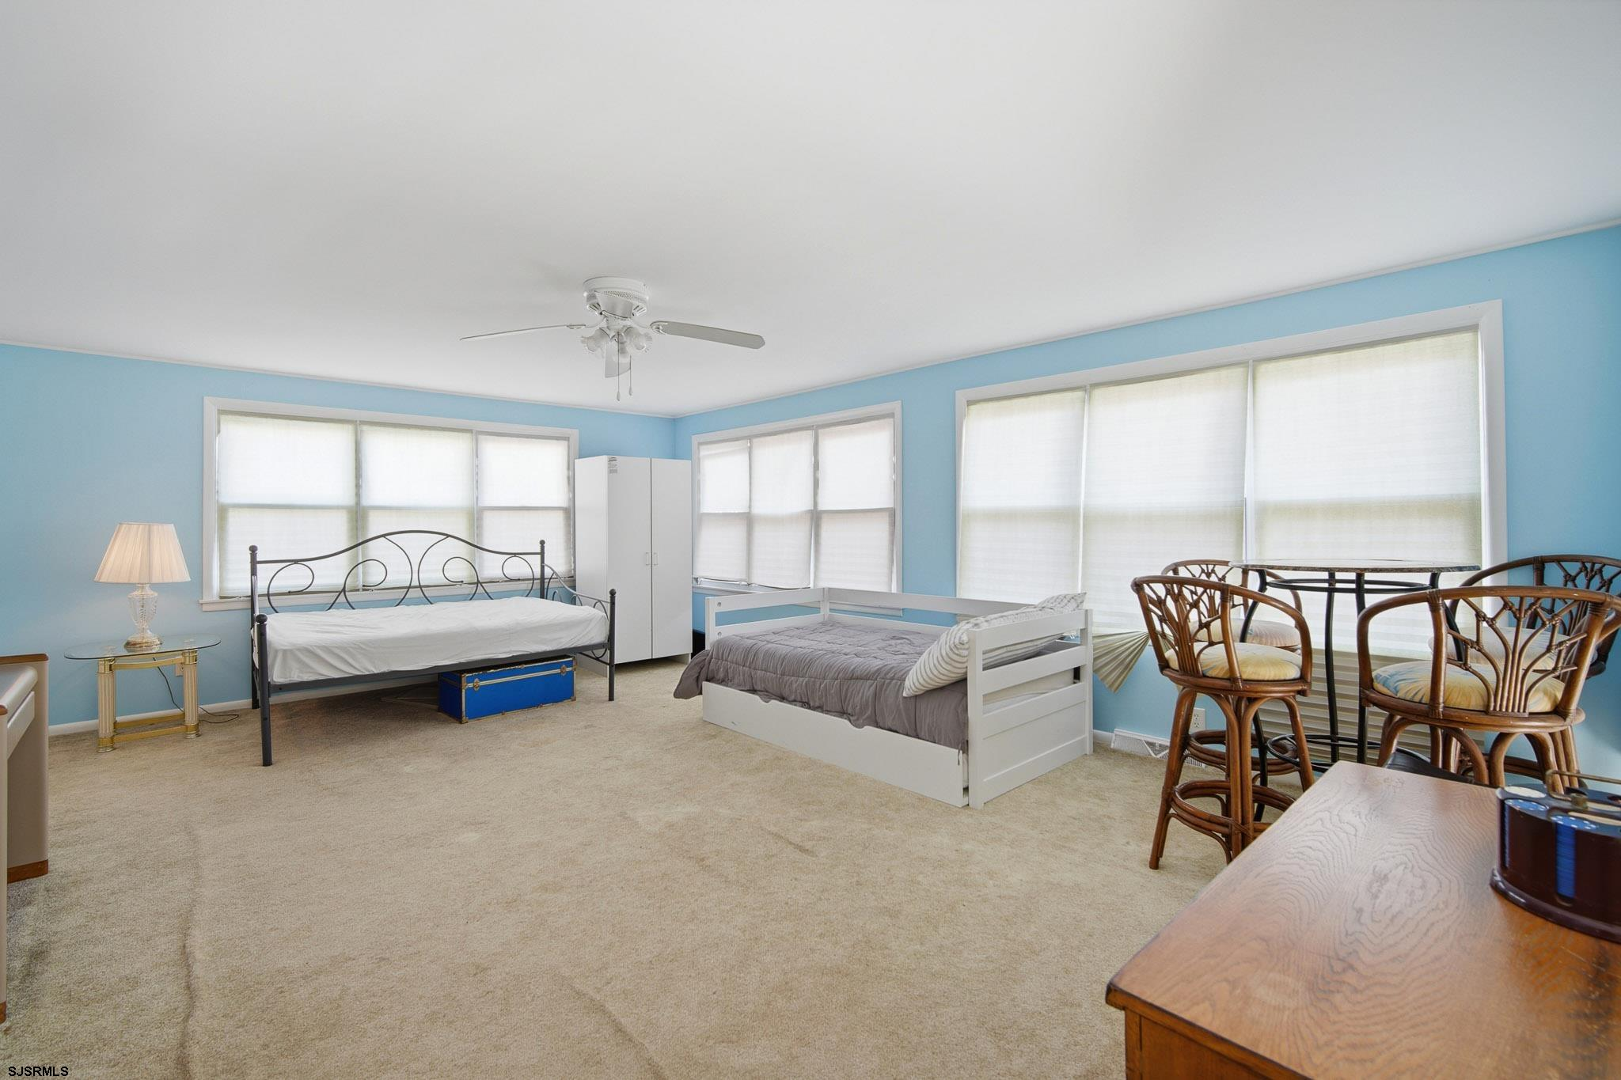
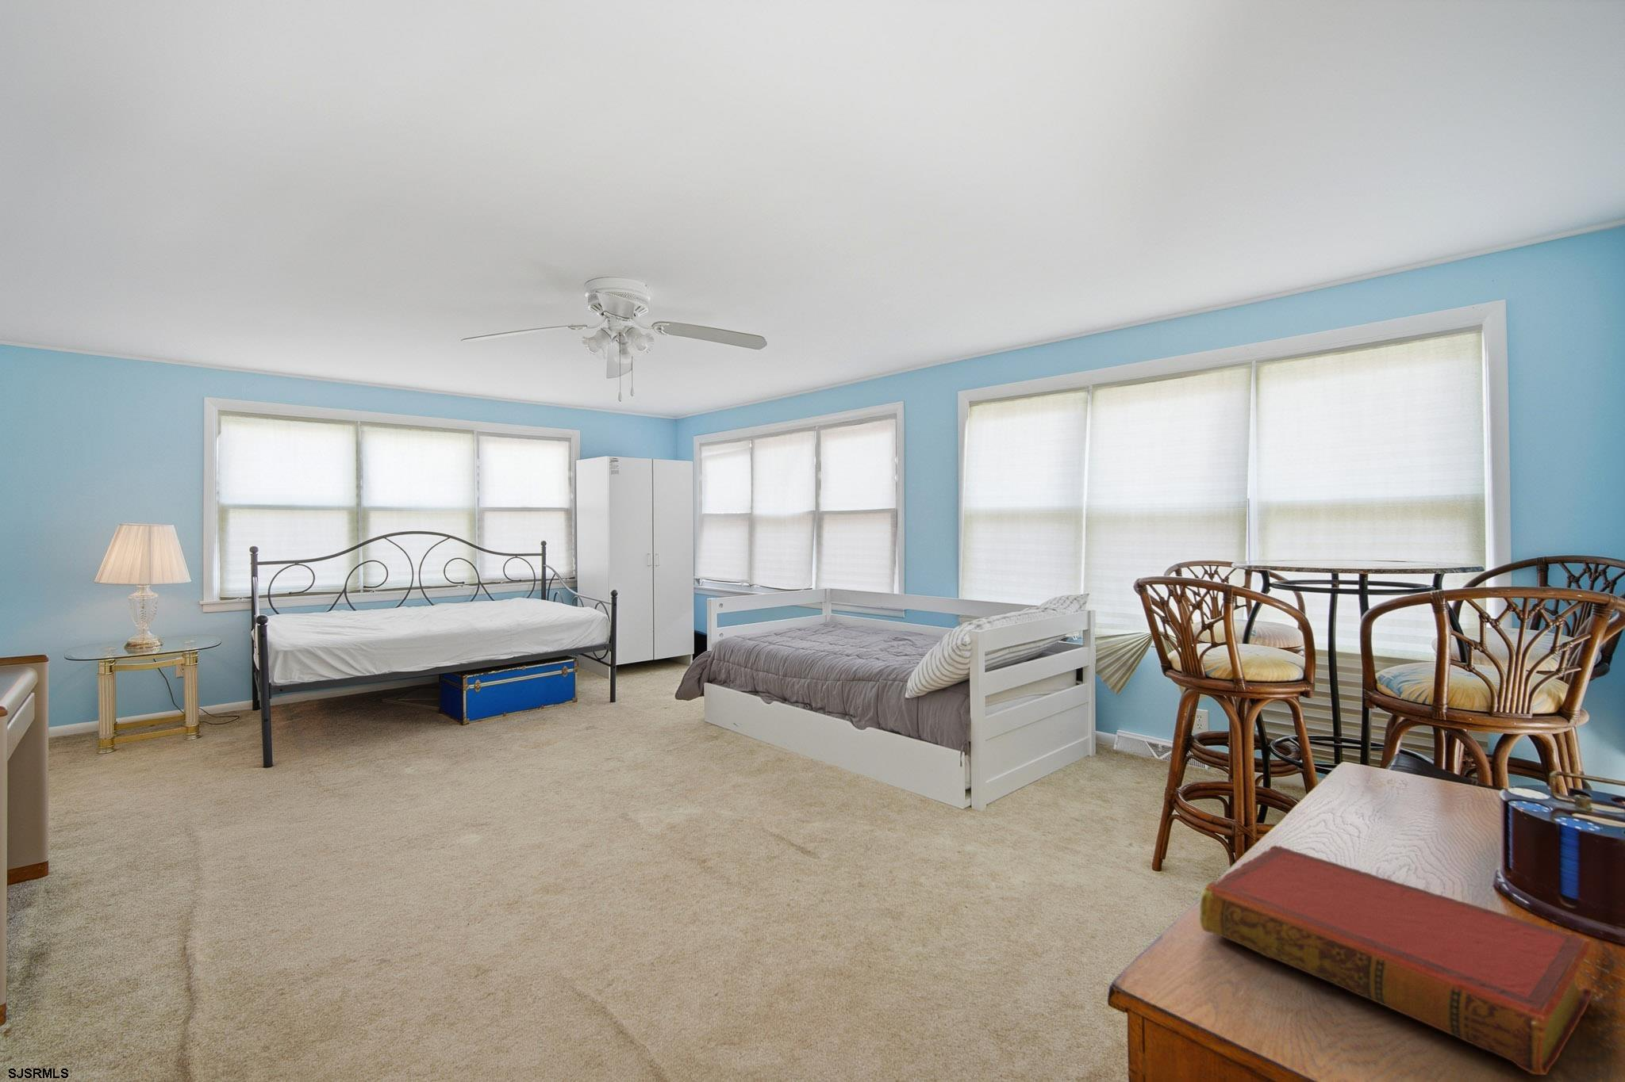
+ book [1199,845,1594,1076]
